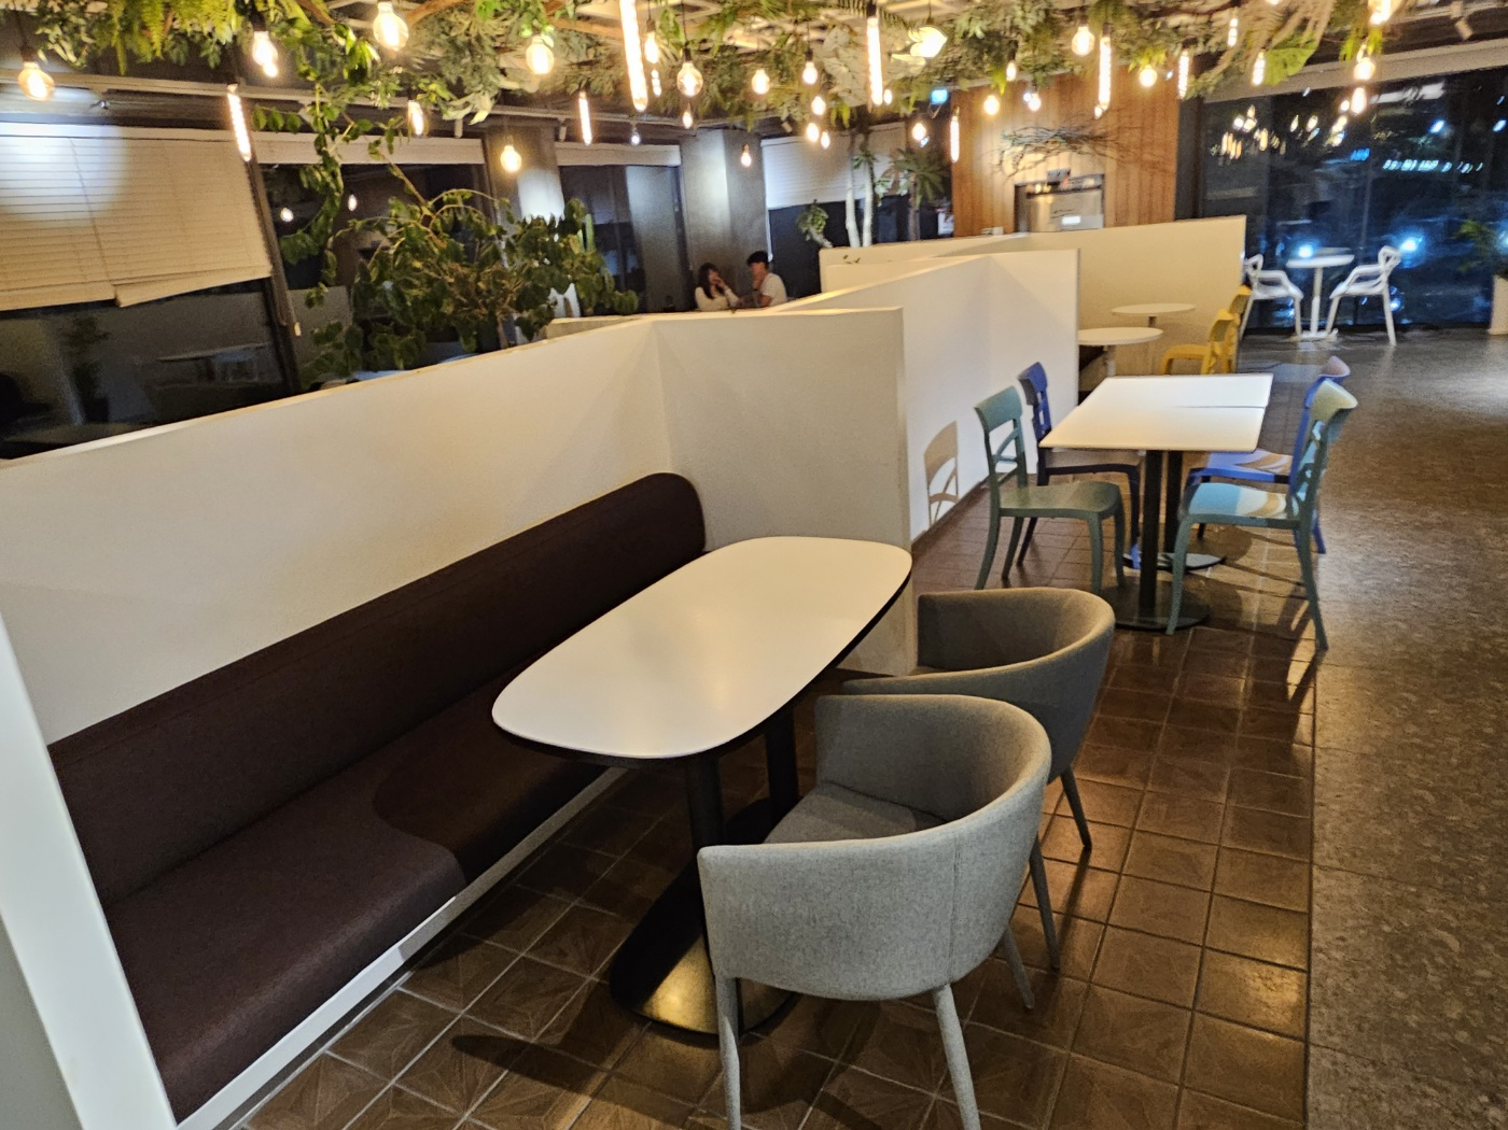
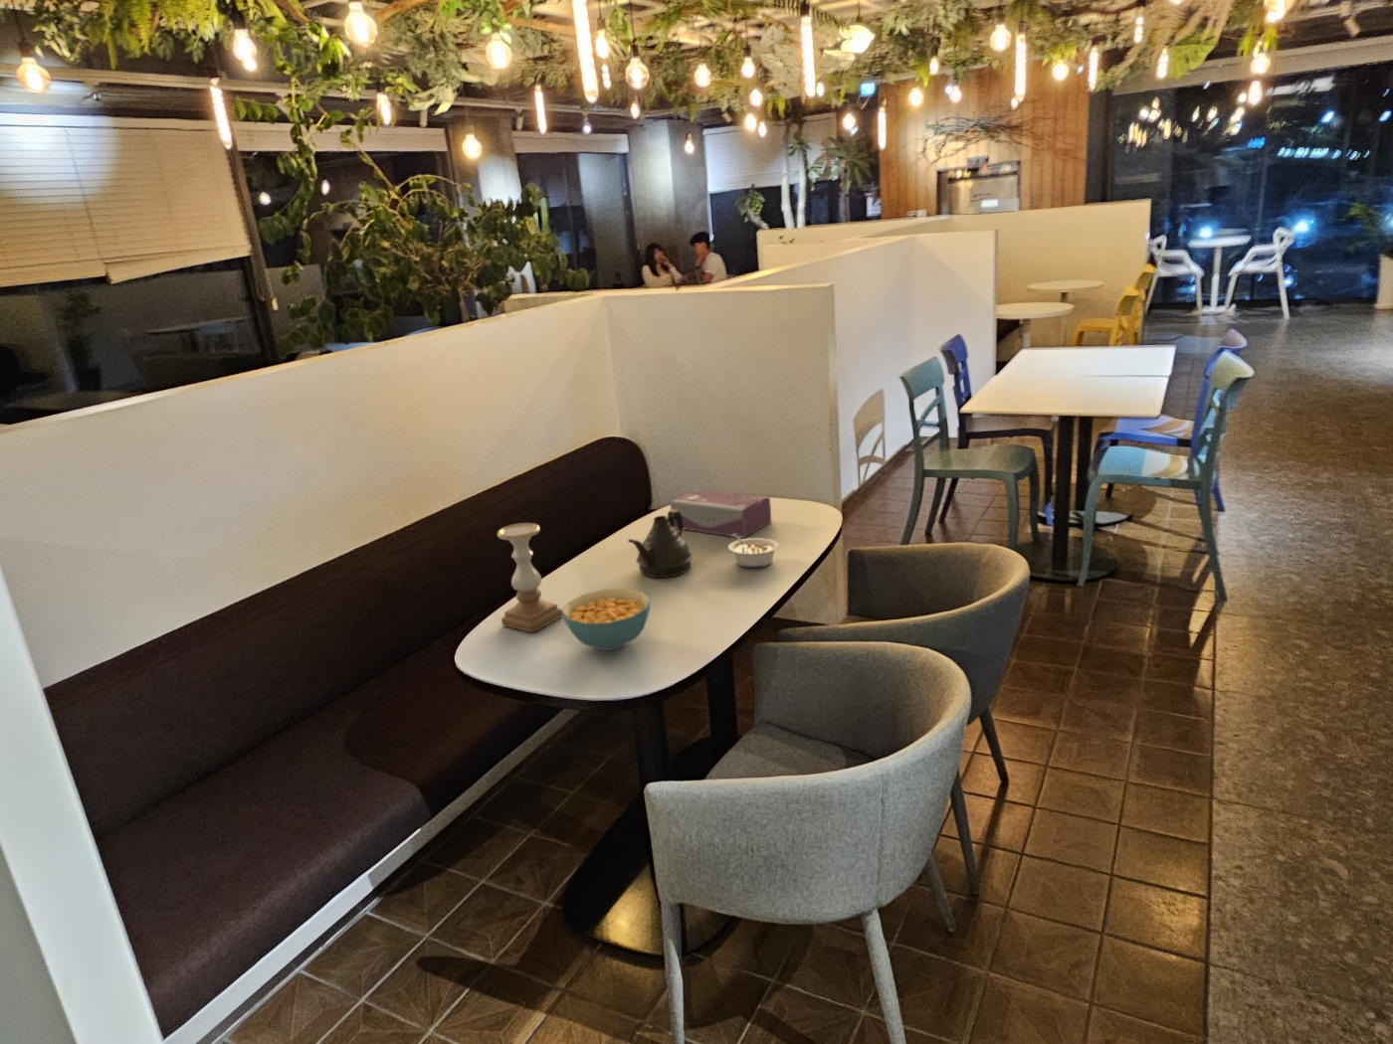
+ tissue box [670,488,772,538]
+ teapot [627,509,693,579]
+ candle holder [497,522,563,634]
+ legume [727,534,780,569]
+ cereal bowl [563,588,650,651]
